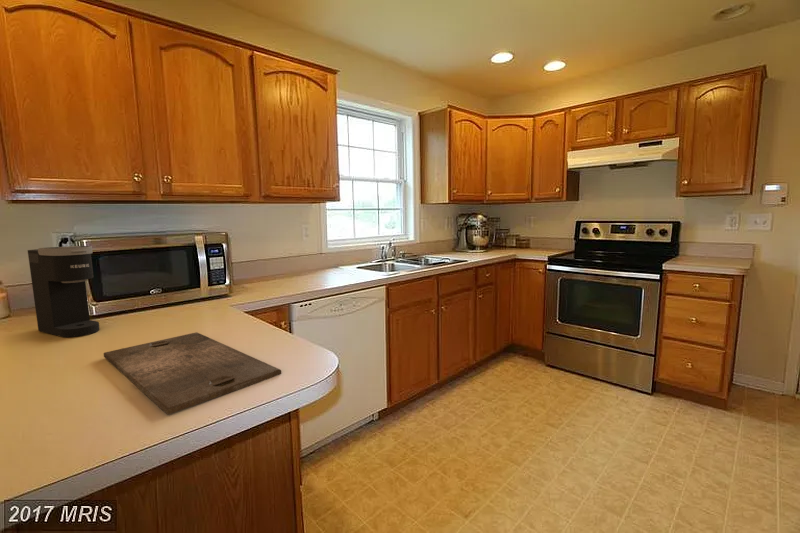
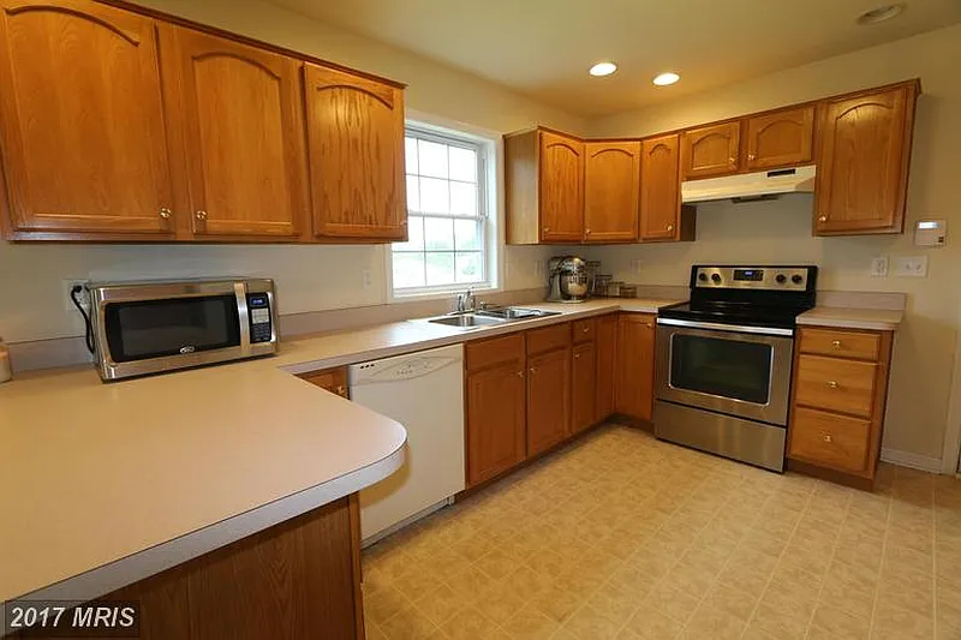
- coffee maker [27,245,100,338]
- cutting board [103,331,282,416]
